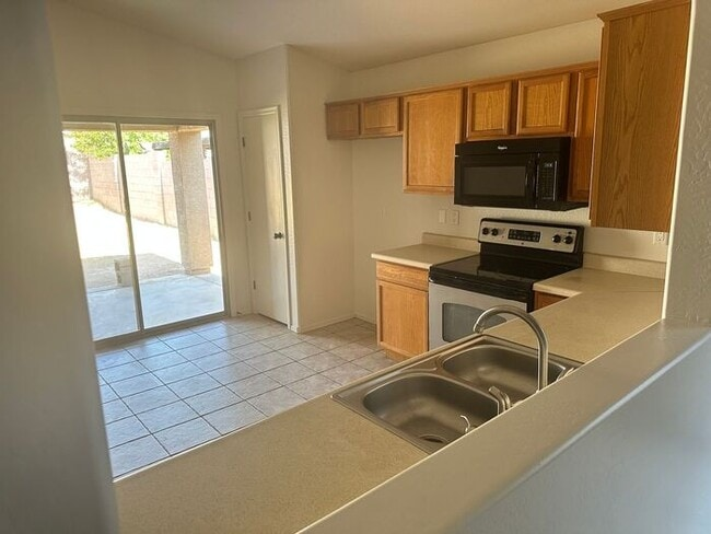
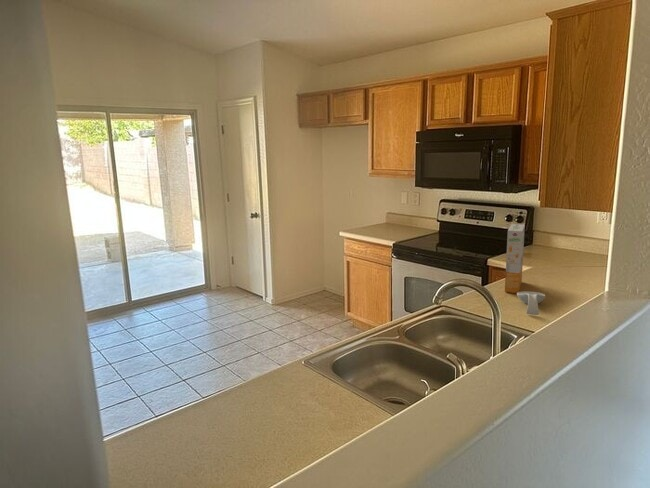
+ cereal box [504,223,526,294]
+ spoon rest [516,291,547,316]
